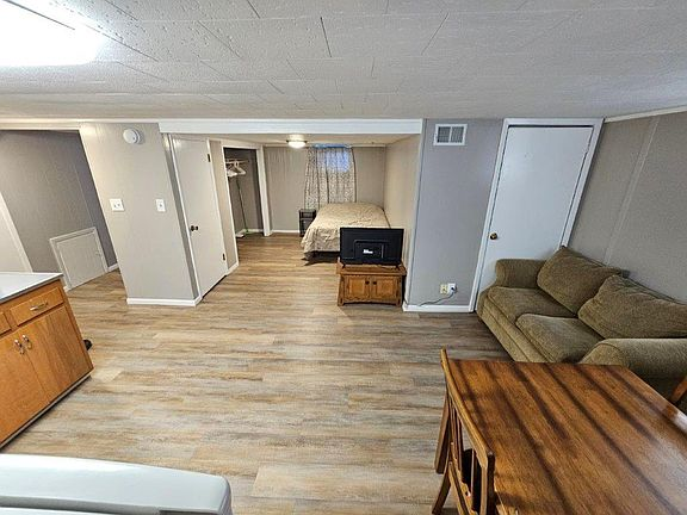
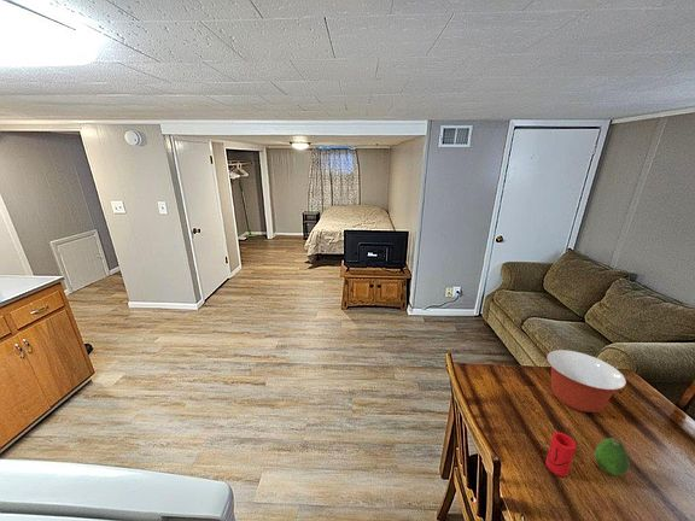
+ mixing bowl [545,349,627,414]
+ fruit [594,437,630,476]
+ cup [544,431,577,478]
